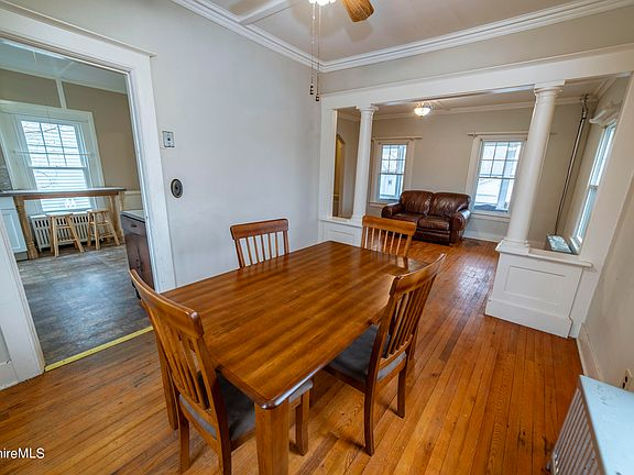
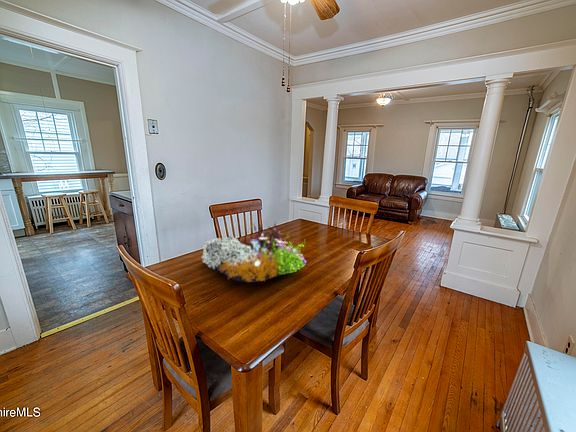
+ flower arrangement [200,221,307,284]
